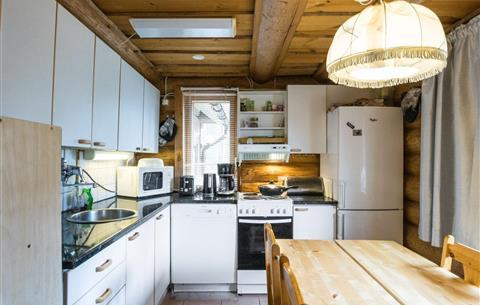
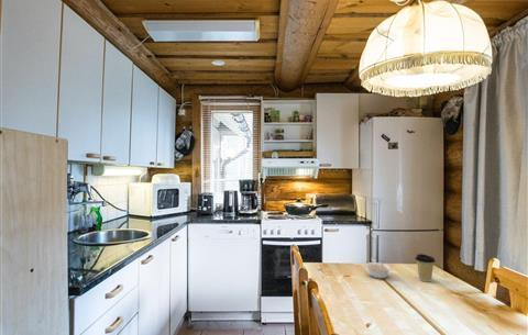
+ coffee cup [414,253,437,283]
+ legume [364,259,392,279]
